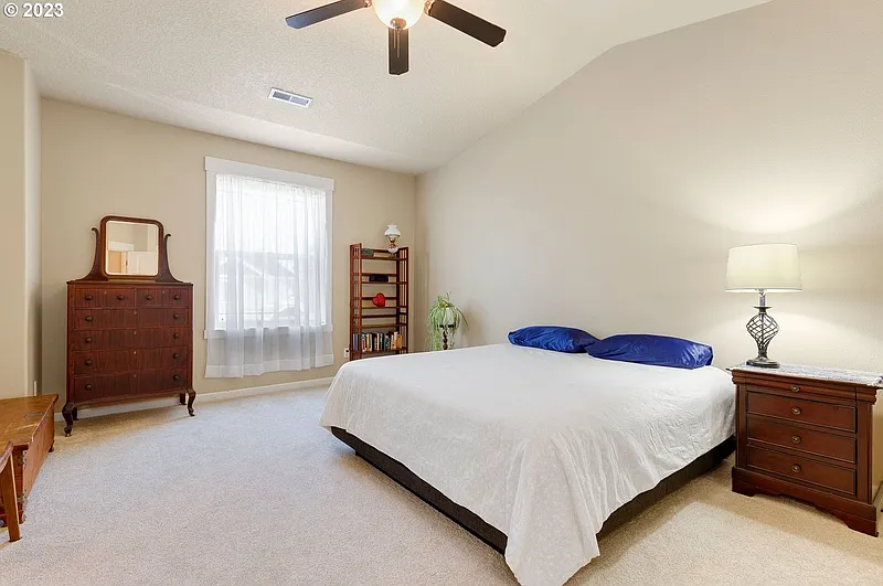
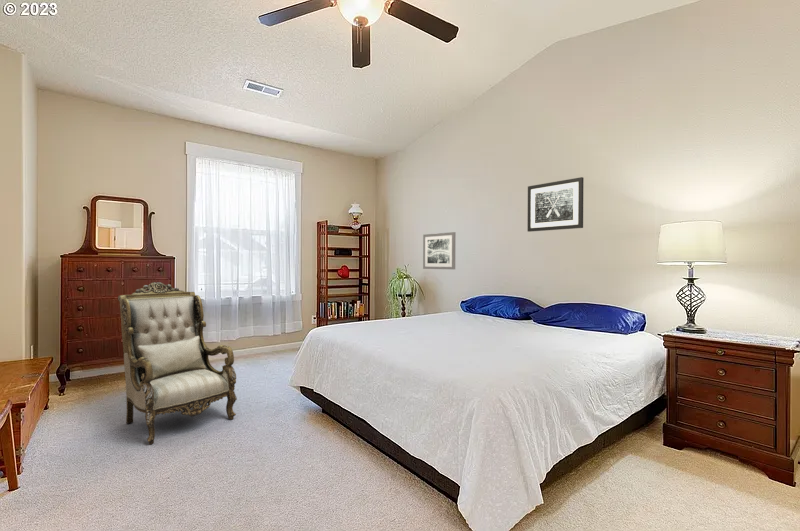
+ armchair [117,281,238,446]
+ wall art [422,231,456,270]
+ wall art [527,176,585,233]
